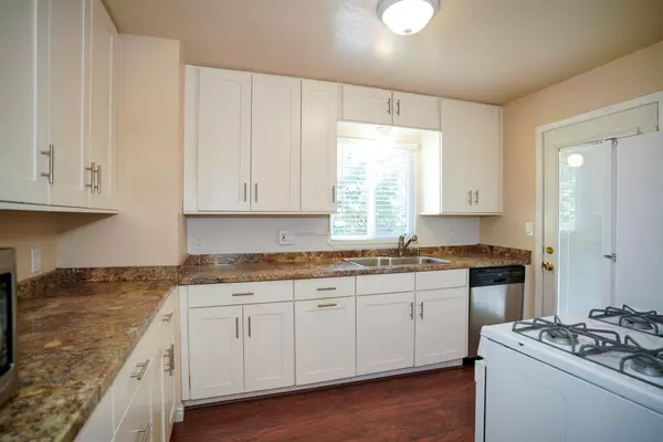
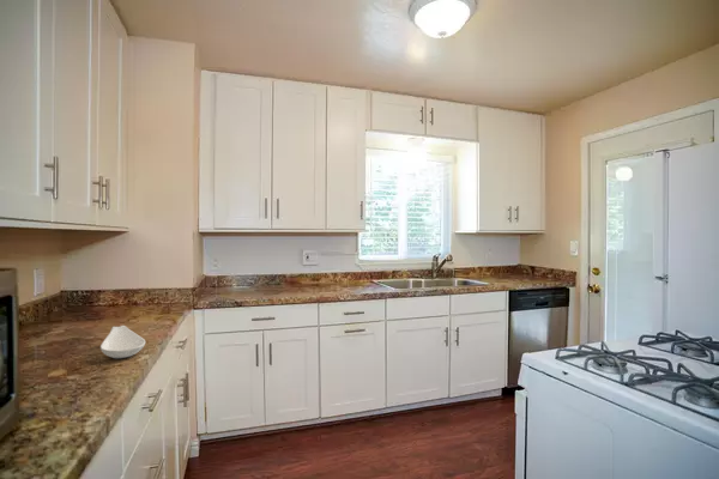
+ spoon rest [99,325,146,359]
